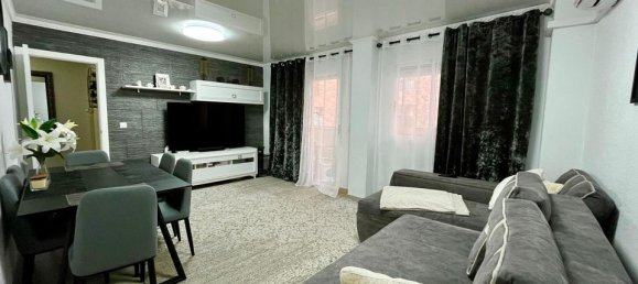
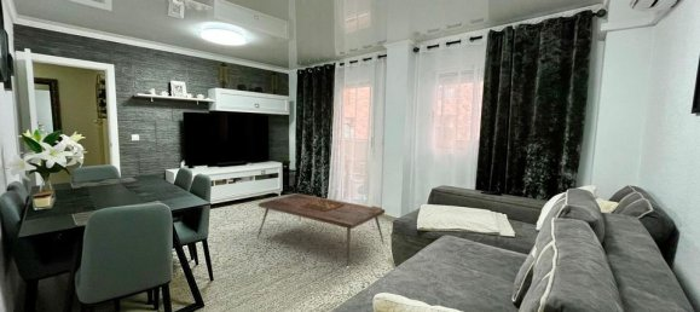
+ coffee table [256,192,387,265]
